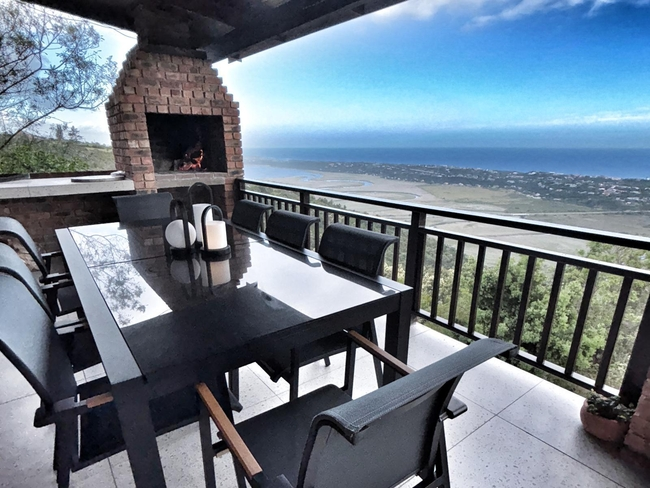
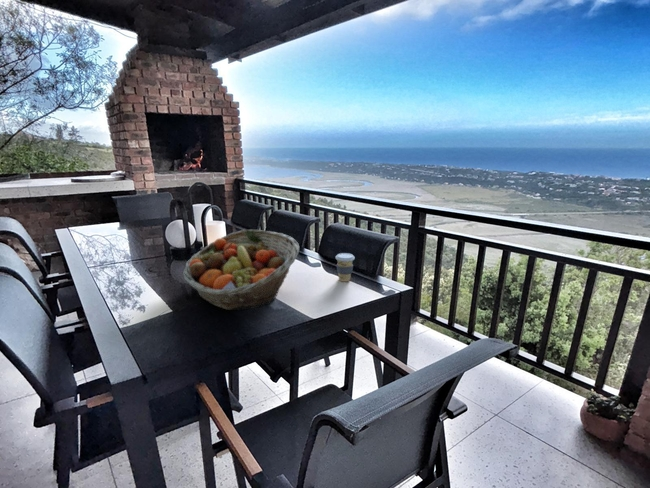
+ coffee cup [335,252,356,282]
+ fruit basket [182,229,300,311]
